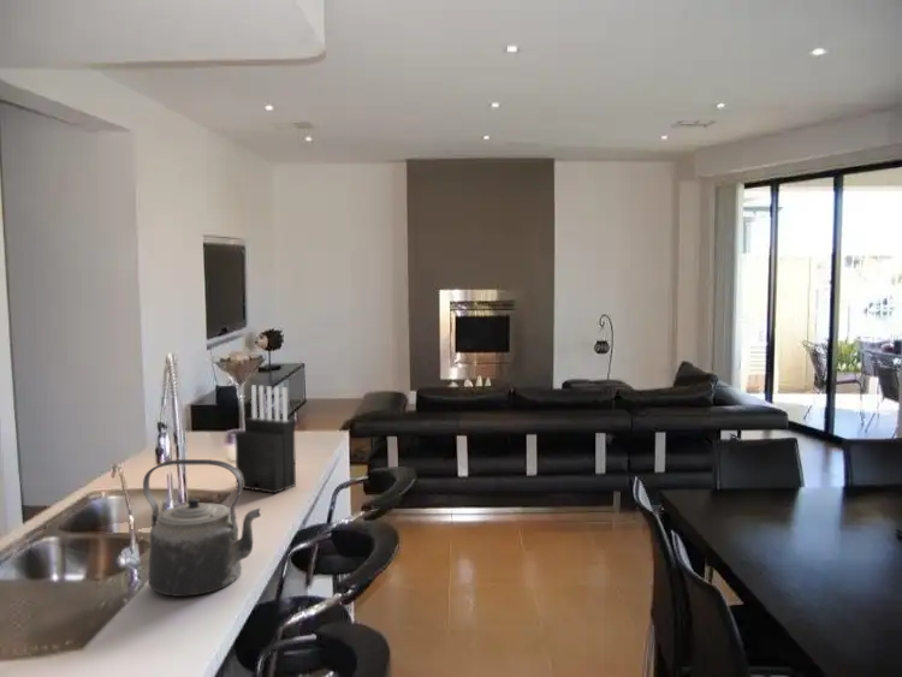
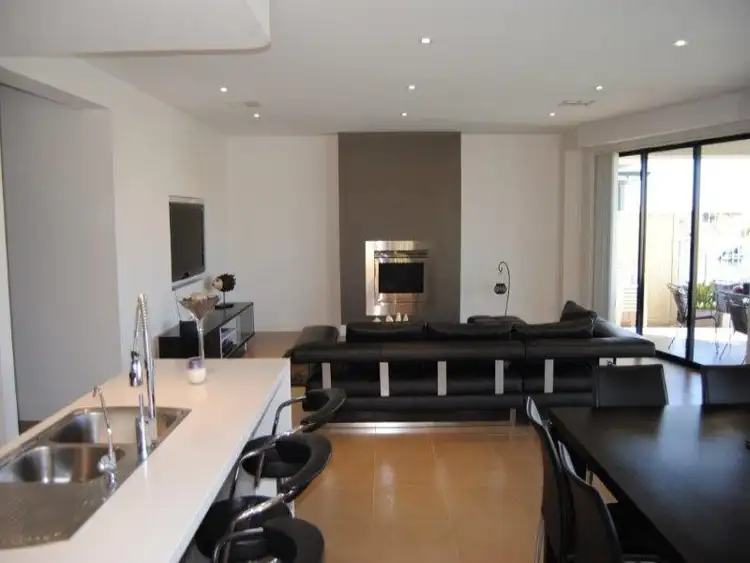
- kettle [142,458,262,598]
- knife block [233,384,297,494]
